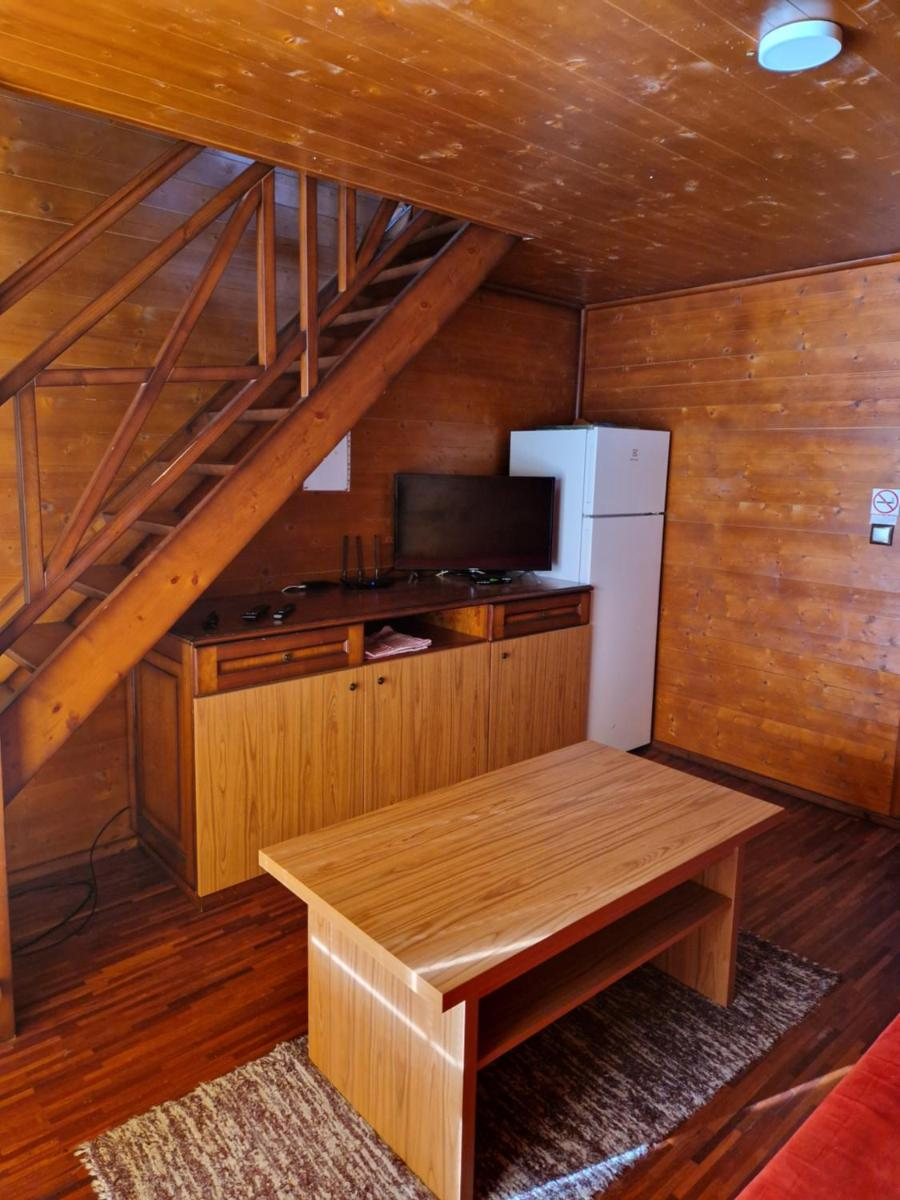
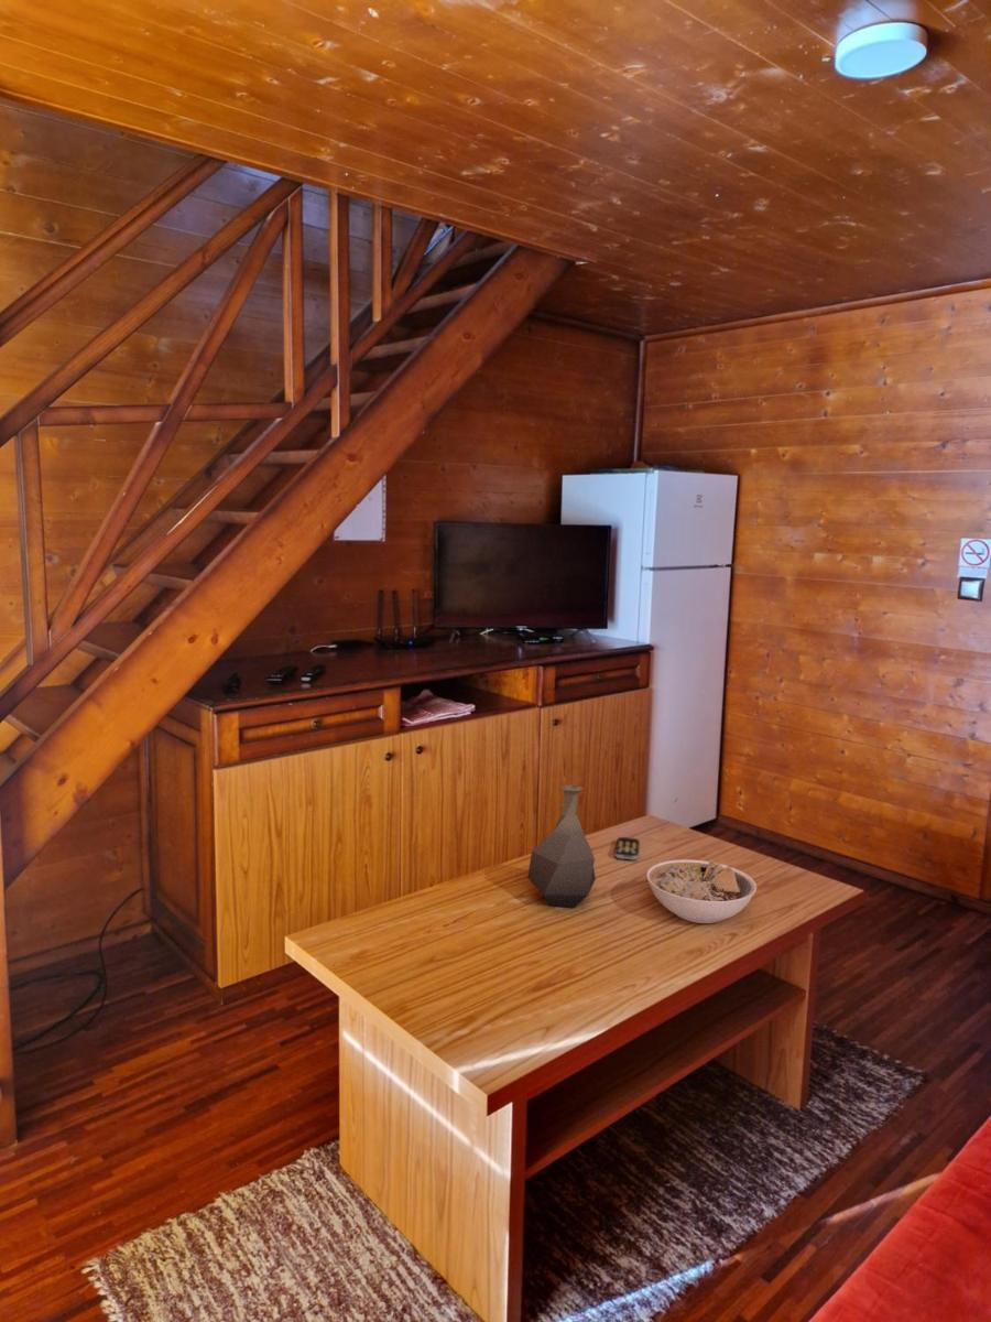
+ bowl [645,858,758,924]
+ vase [526,783,597,909]
+ remote control [613,836,641,860]
